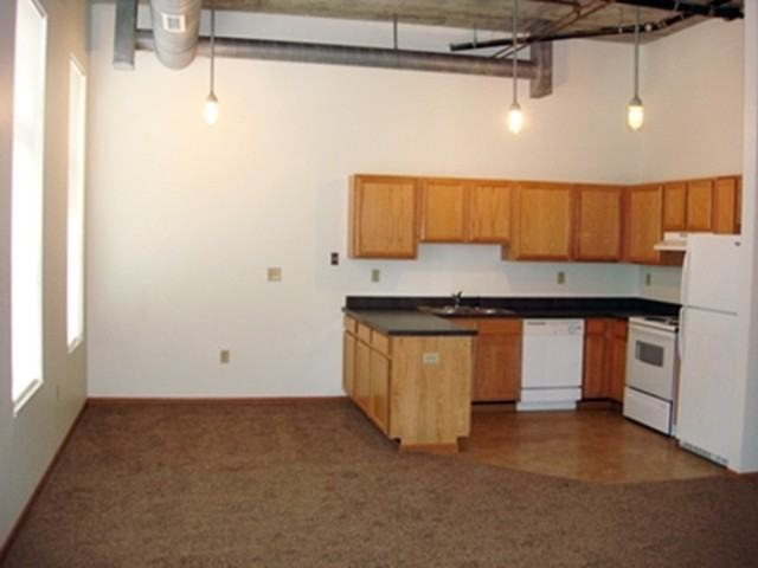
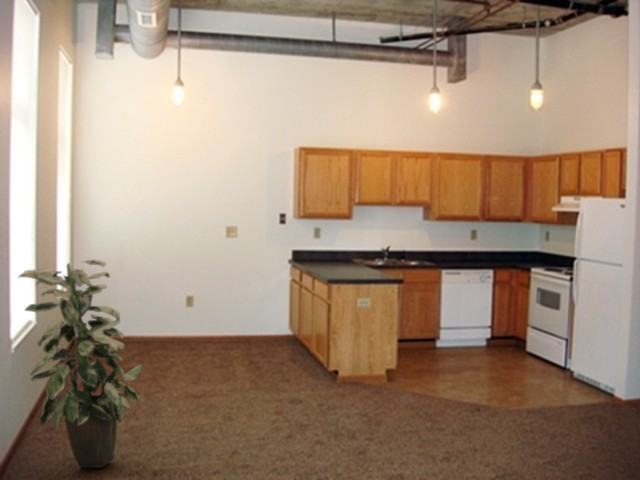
+ indoor plant [17,258,147,469]
